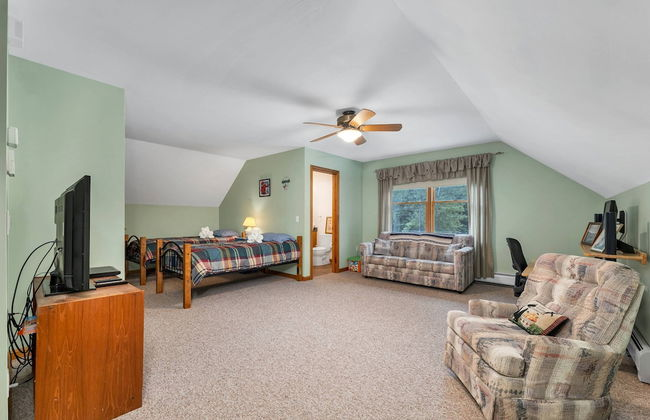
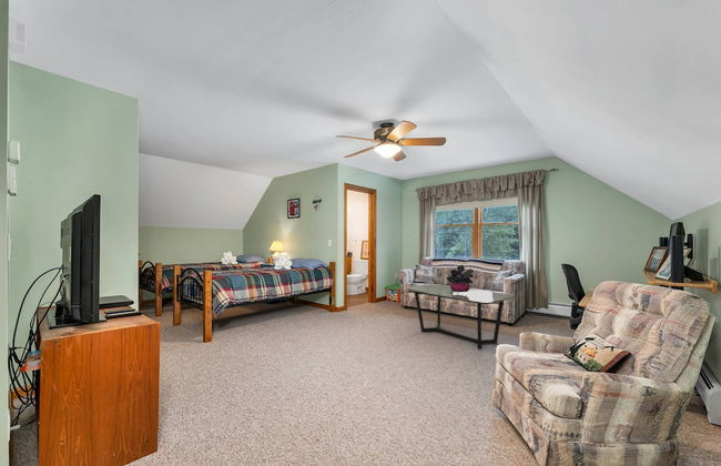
+ potted plant [445,264,475,294]
+ coffee table [406,283,514,351]
